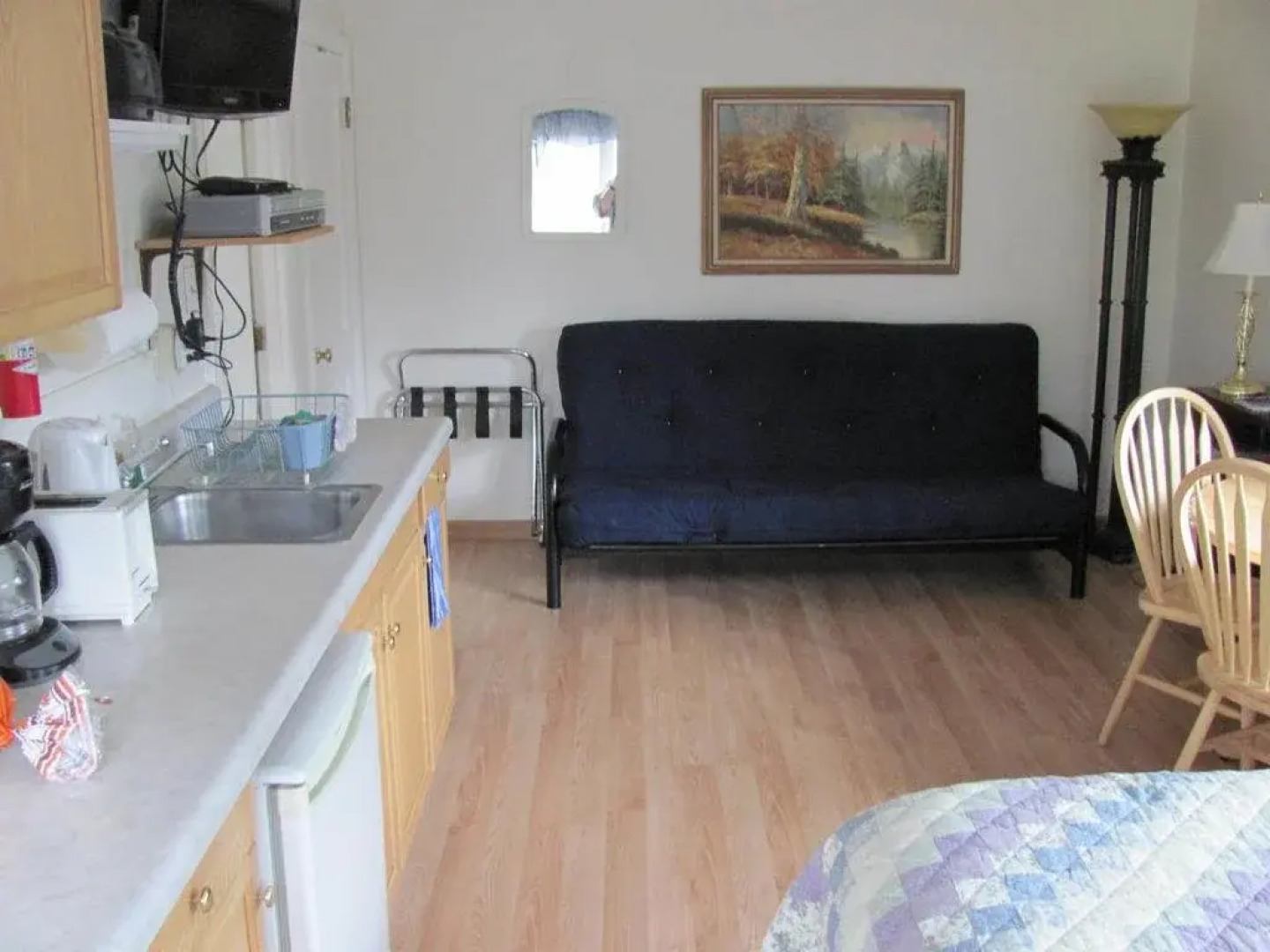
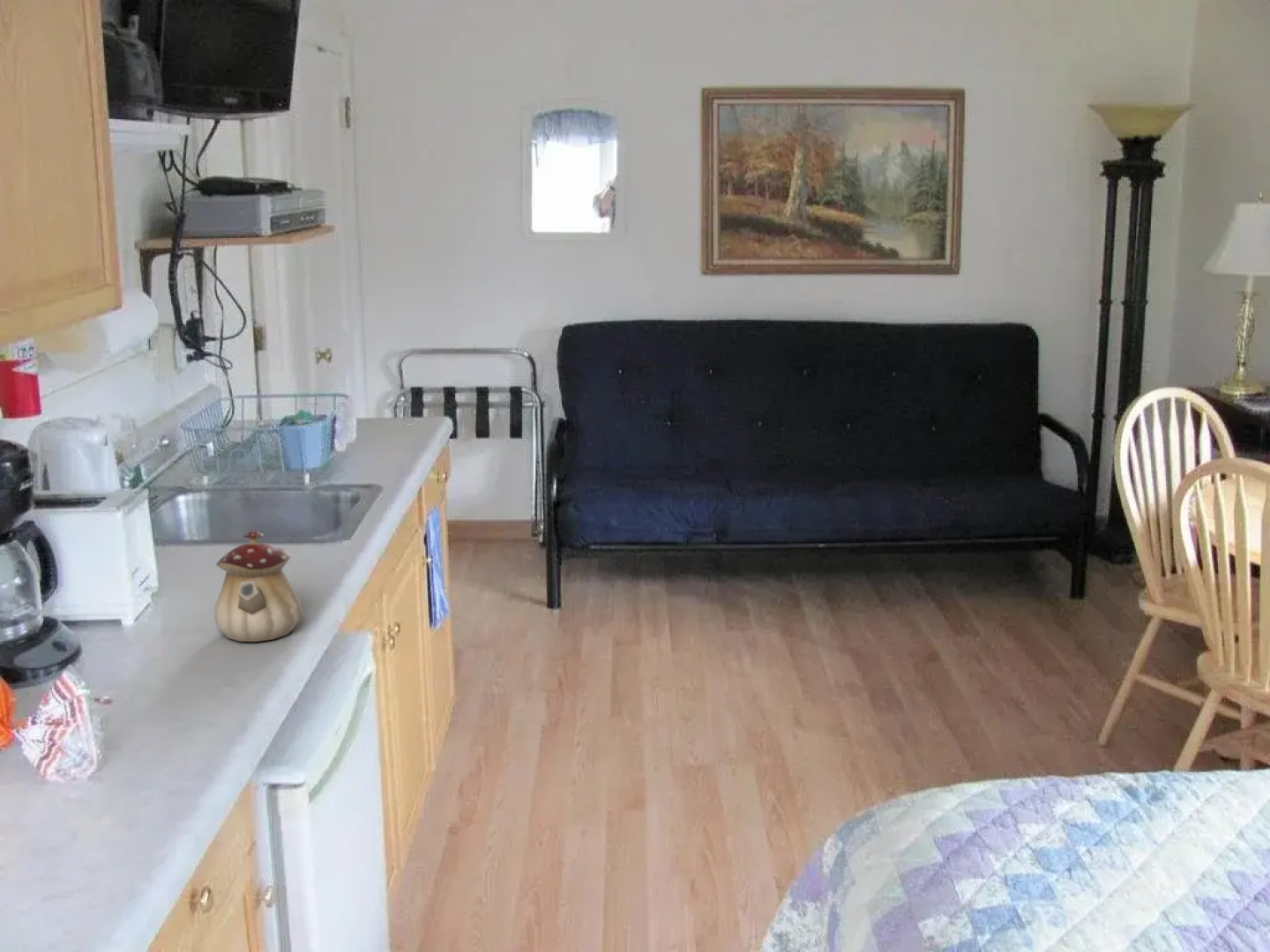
+ teapot [213,530,303,643]
